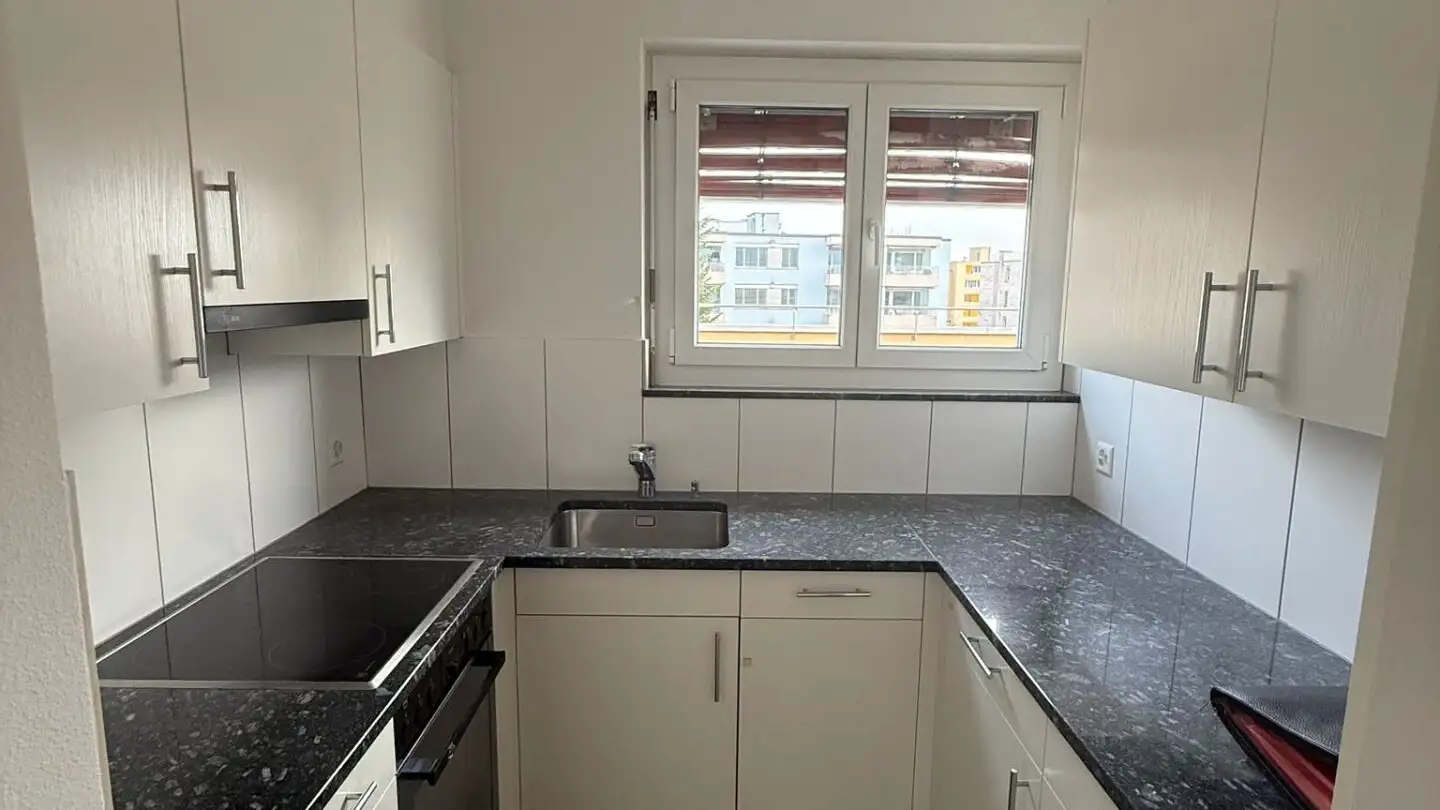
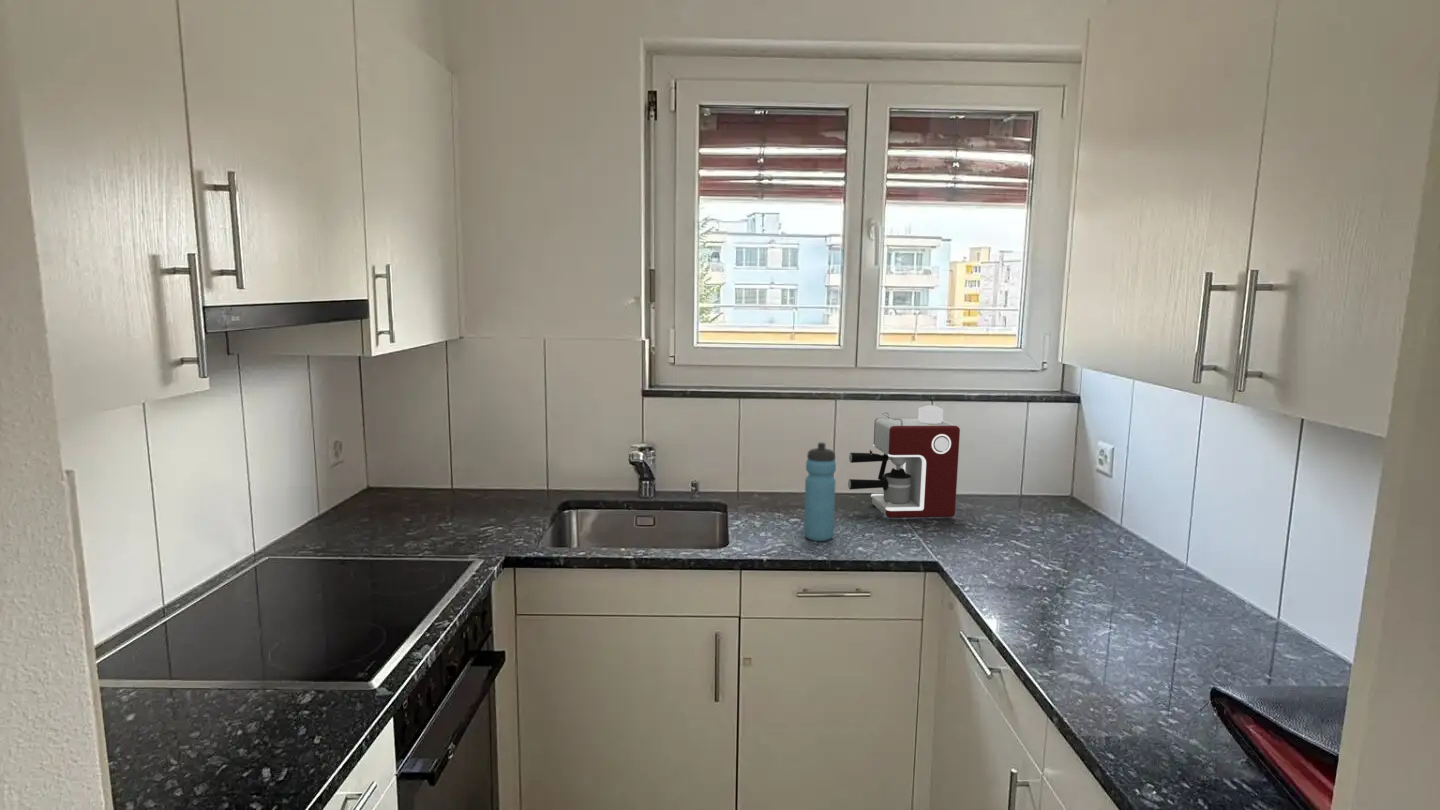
+ water bottle [803,442,837,542]
+ coffee maker [847,404,961,519]
